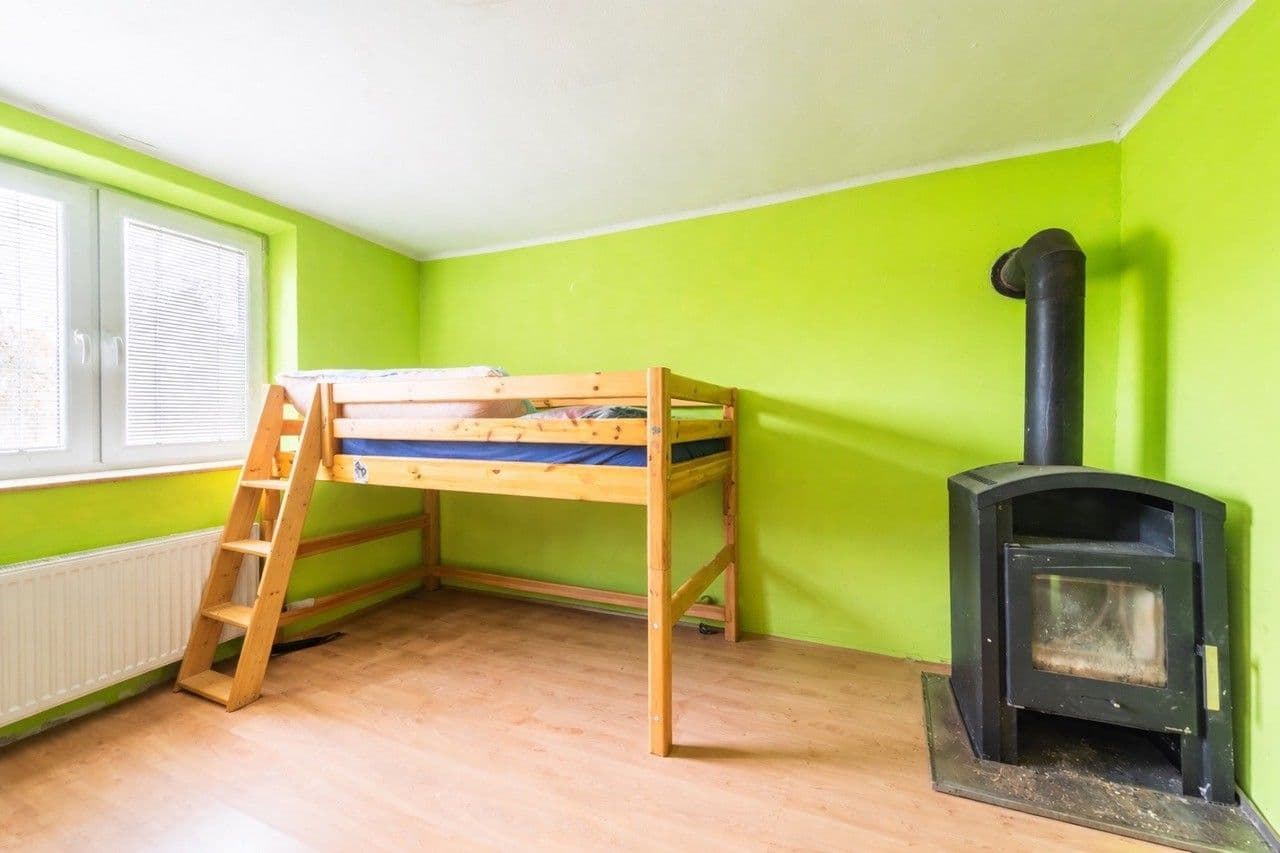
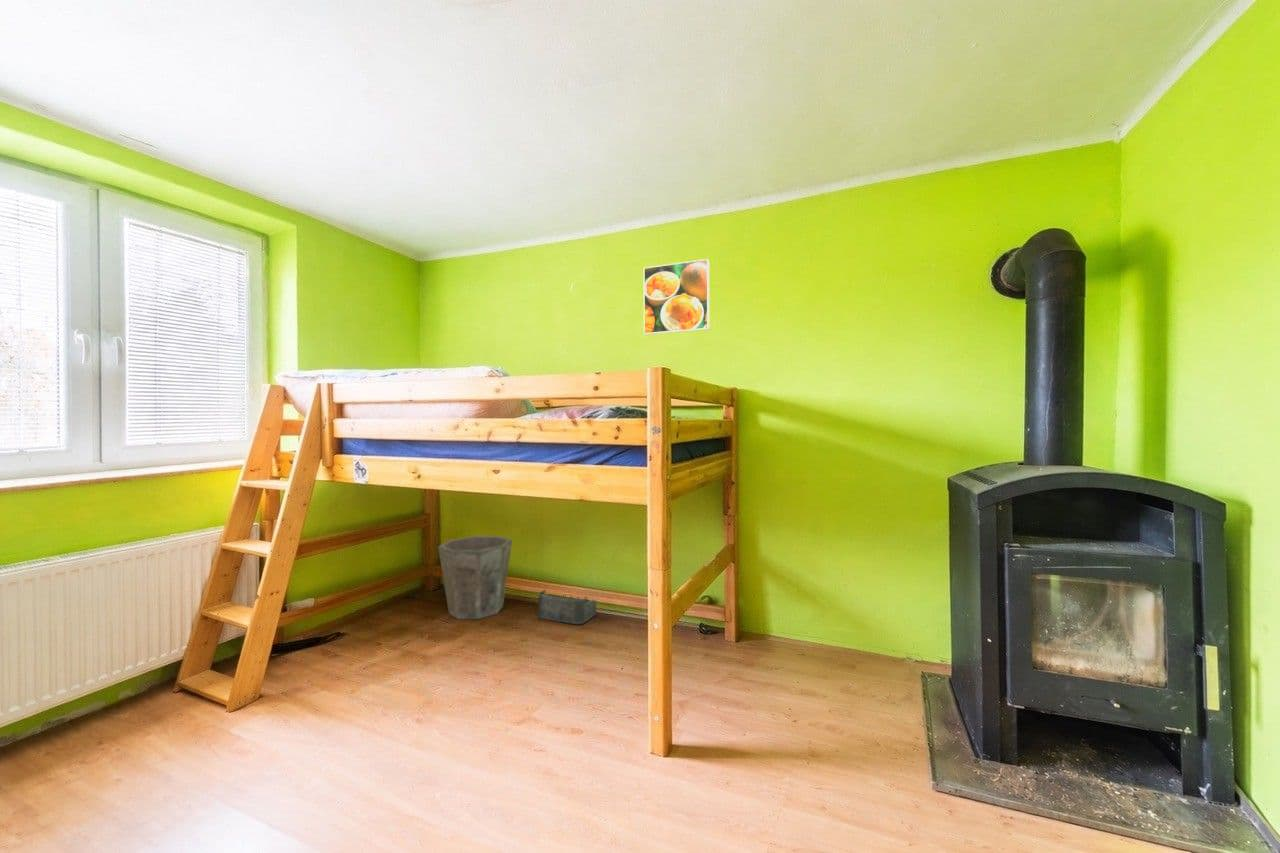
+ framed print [643,258,711,336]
+ storage bin [537,589,598,625]
+ waste bin [437,535,513,620]
